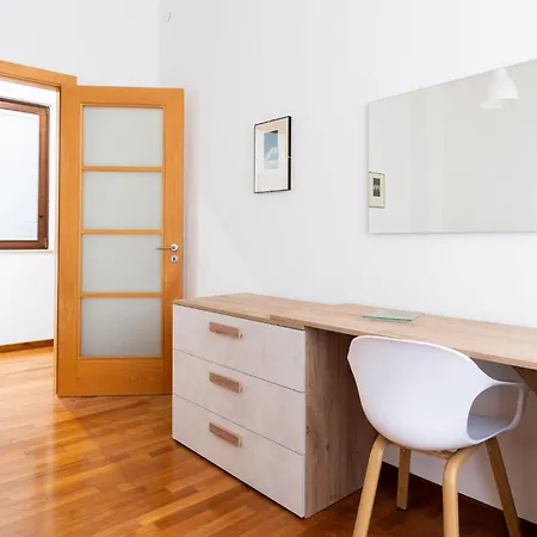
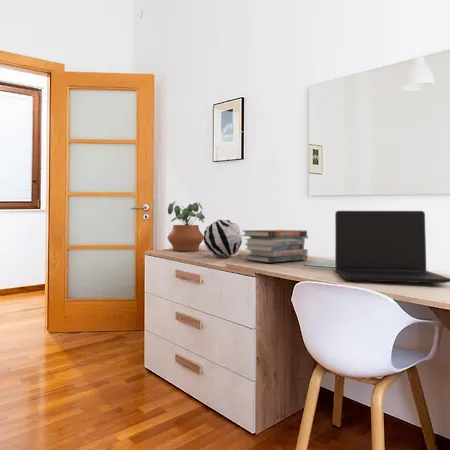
+ book stack [242,229,309,264]
+ decorative ball [203,219,243,258]
+ potted plant [166,200,206,252]
+ laptop [334,210,450,284]
